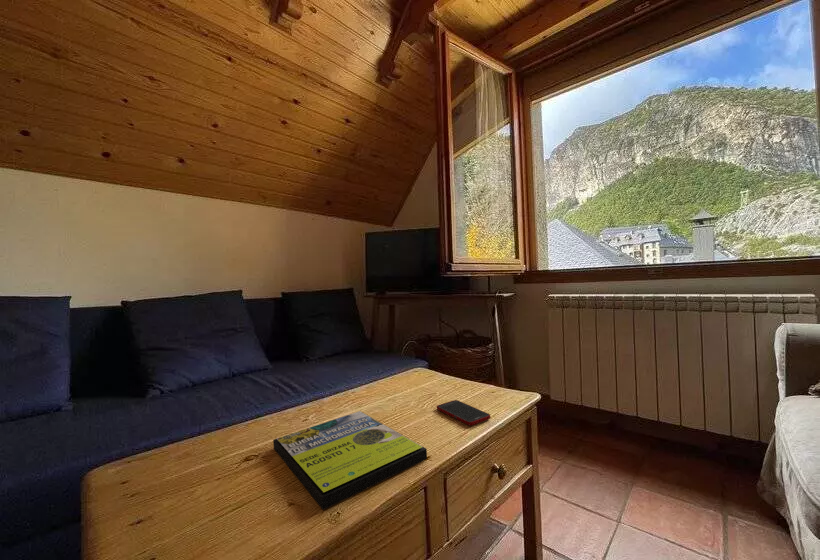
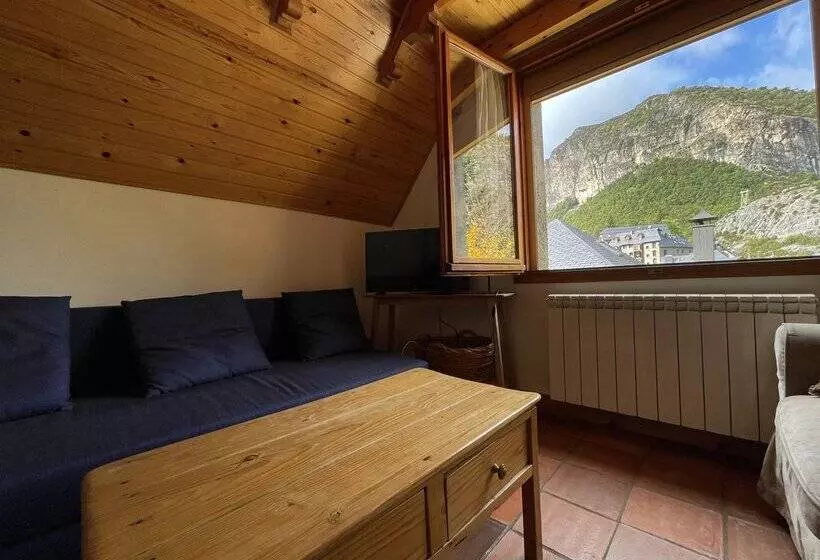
- cell phone [436,399,491,426]
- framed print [272,410,428,511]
